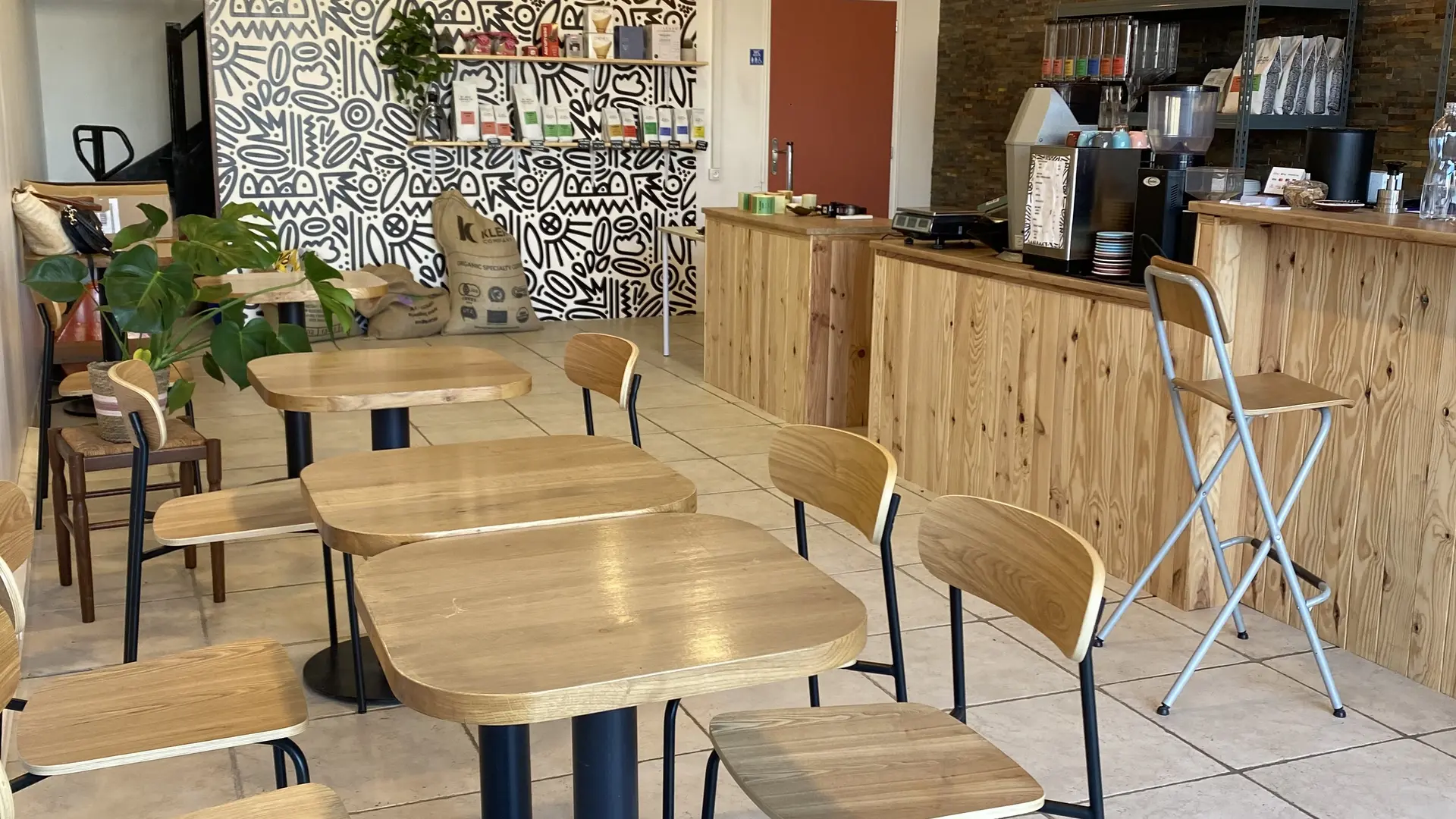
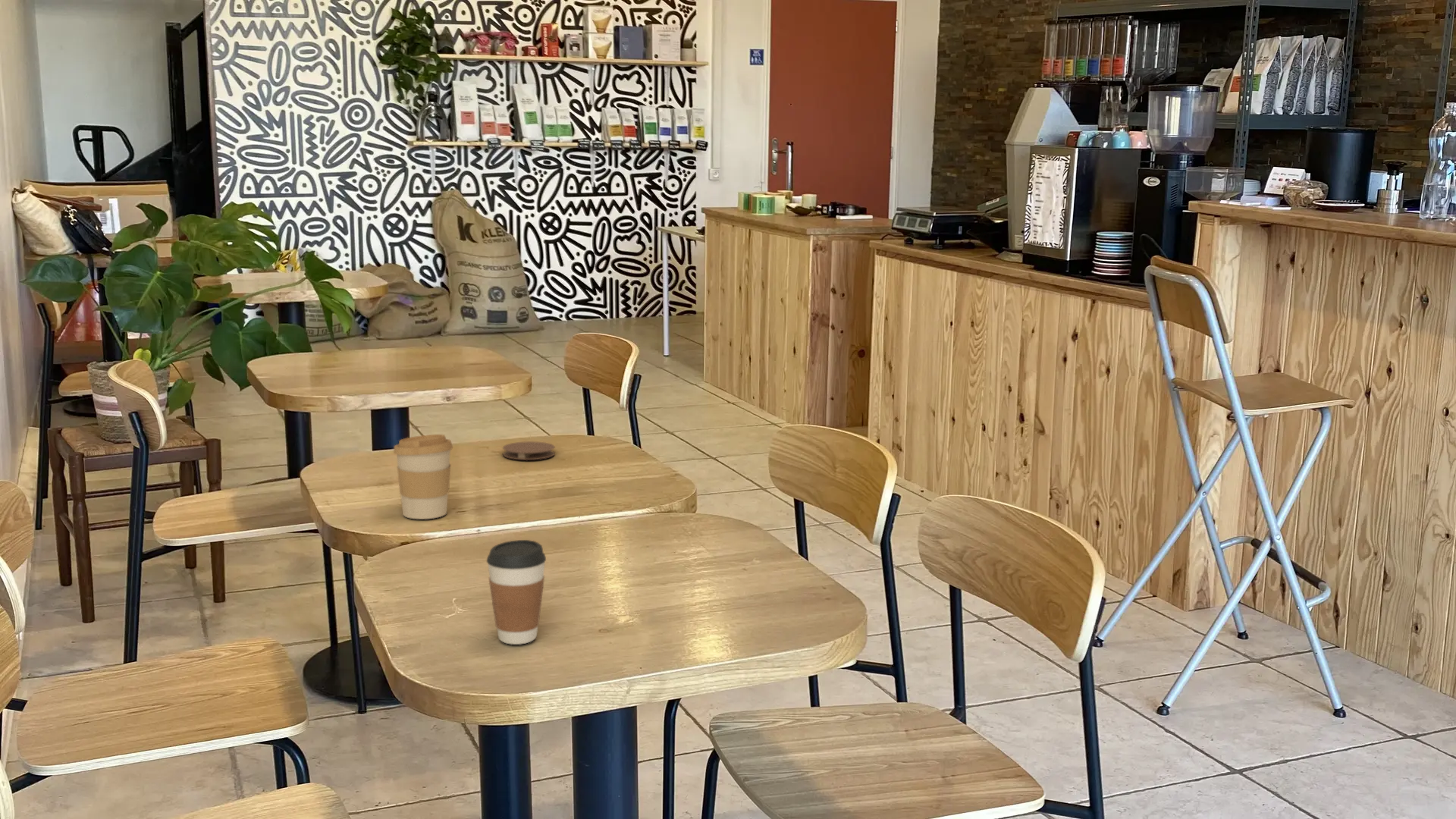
+ coffee cup [486,539,547,645]
+ coaster [502,441,556,461]
+ coffee cup [393,434,453,520]
